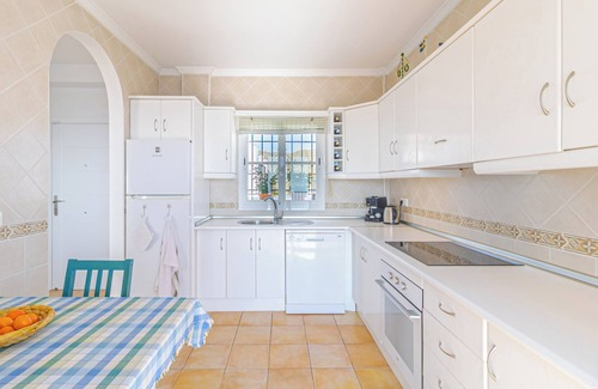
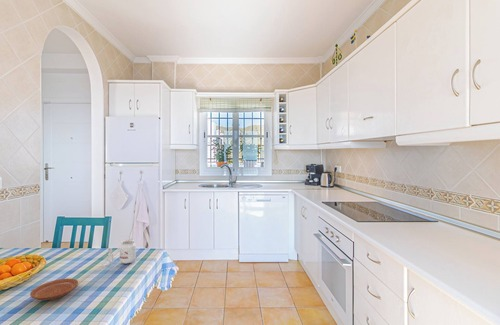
+ plate [29,277,79,301]
+ candle [107,239,137,265]
